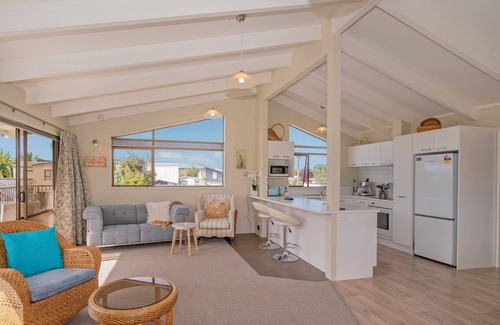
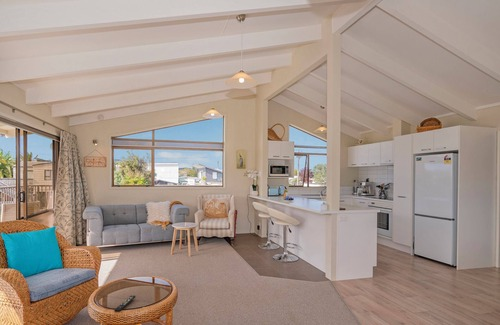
+ remote control [113,294,137,313]
